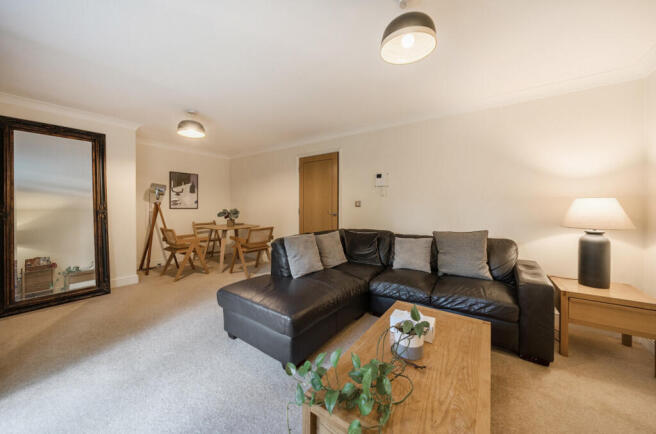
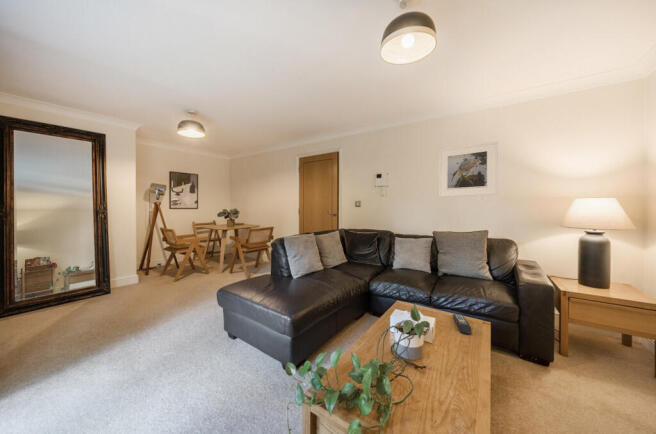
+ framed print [438,141,499,198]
+ remote control [452,313,472,335]
